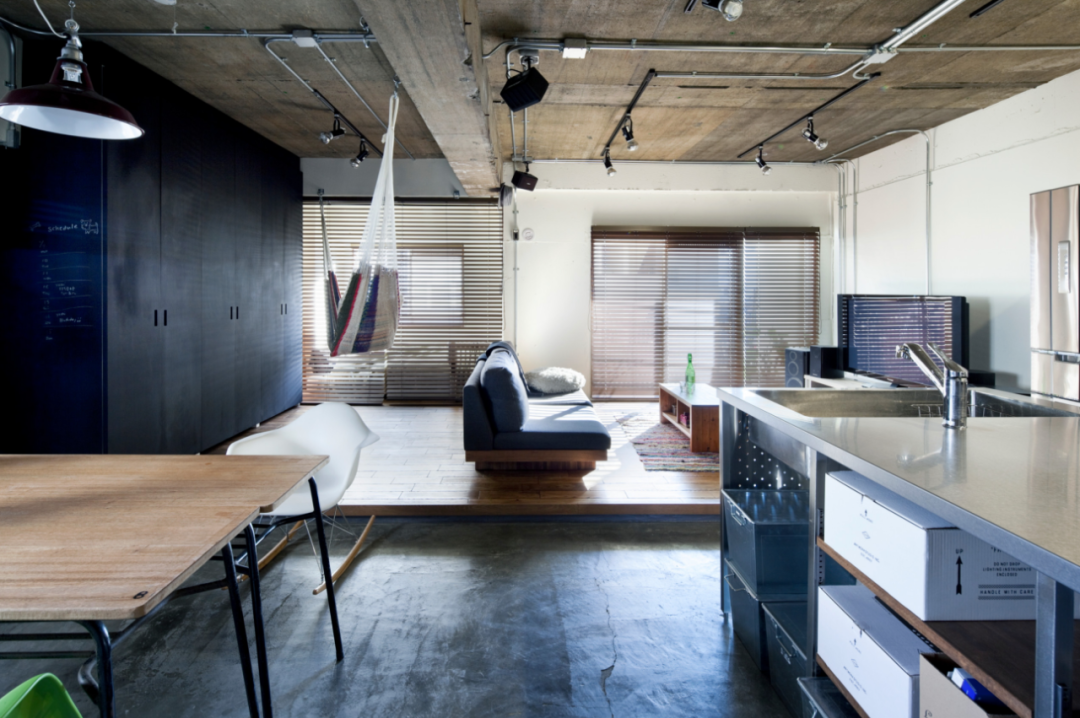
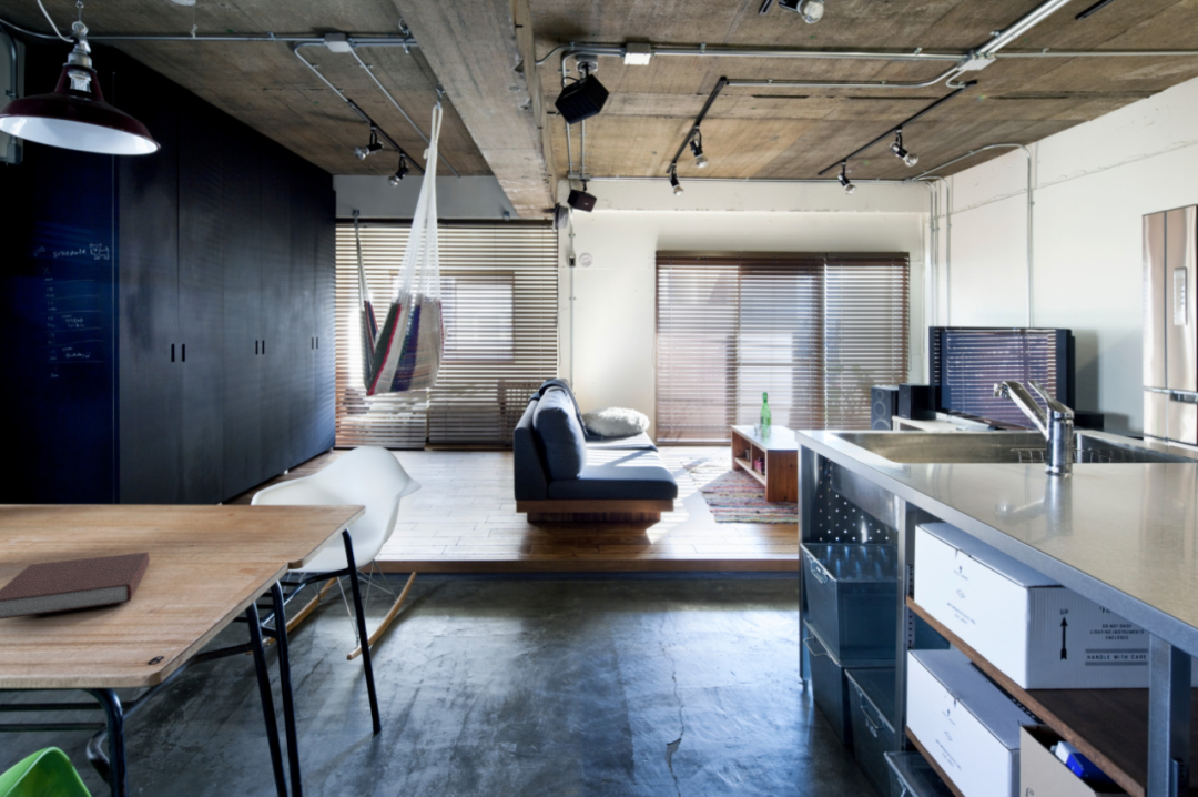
+ notebook [0,552,151,621]
